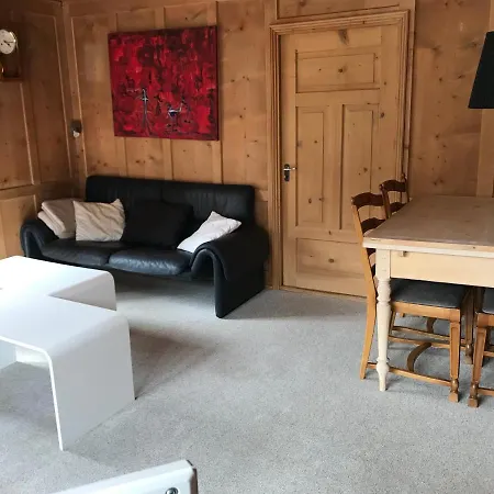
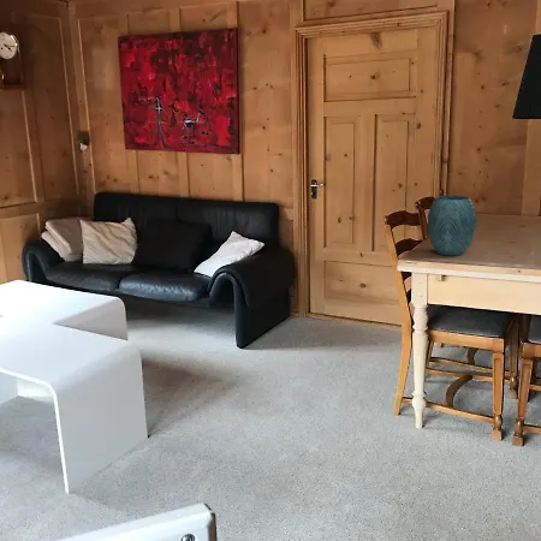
+ vase [427,195,478,257]
